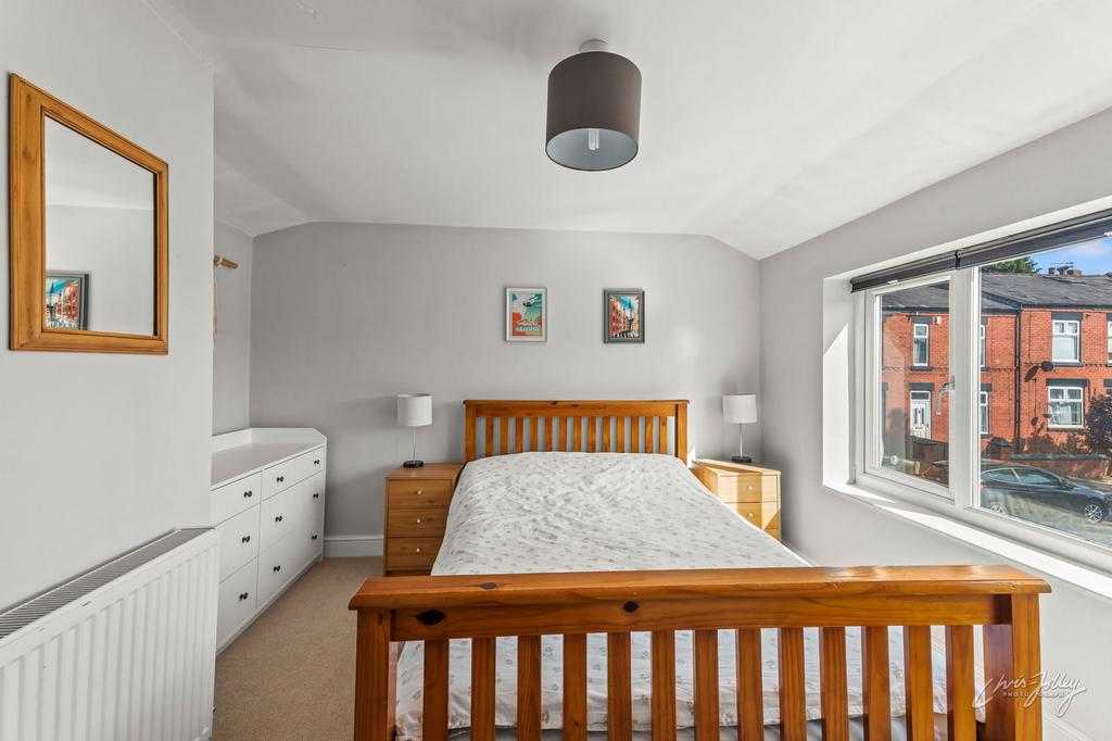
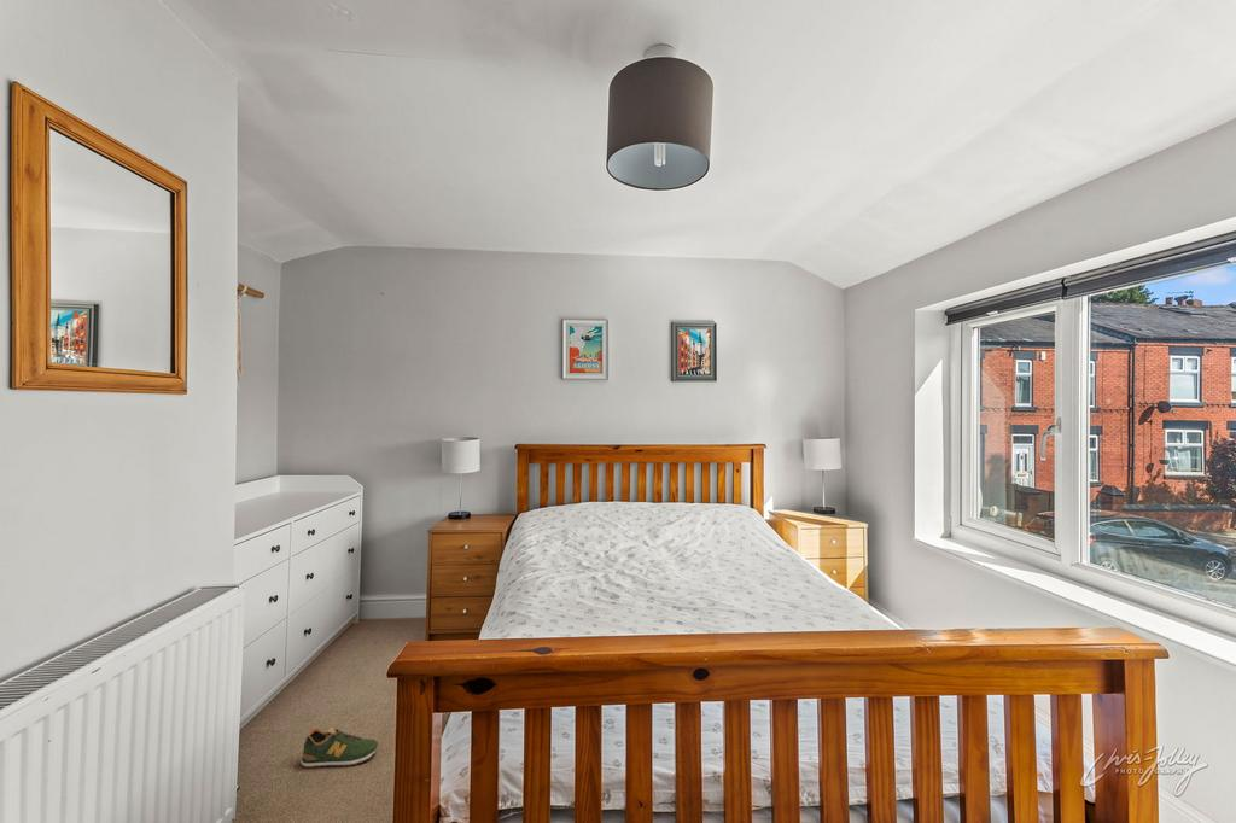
+ shoe [299,726,379,769]
